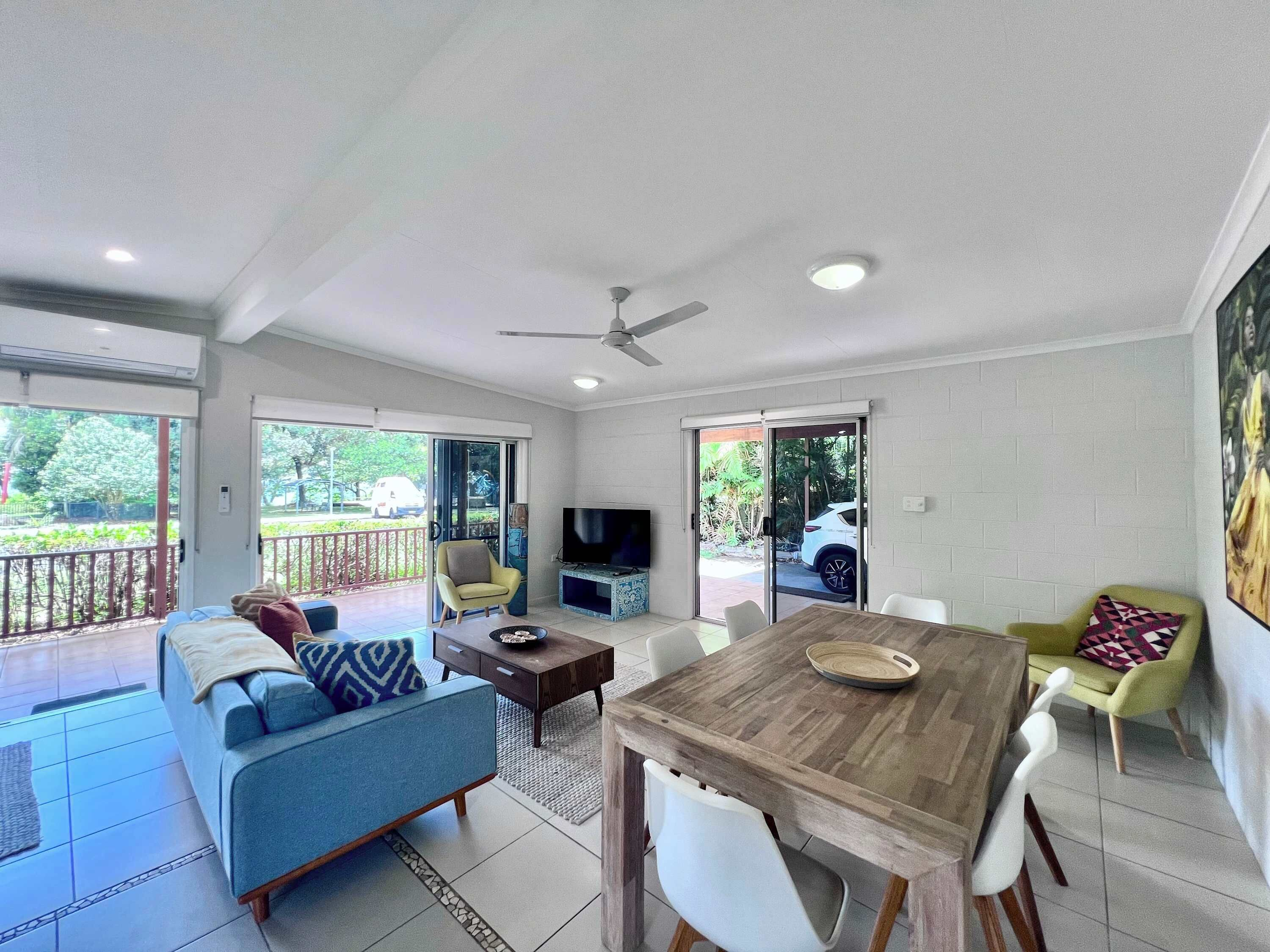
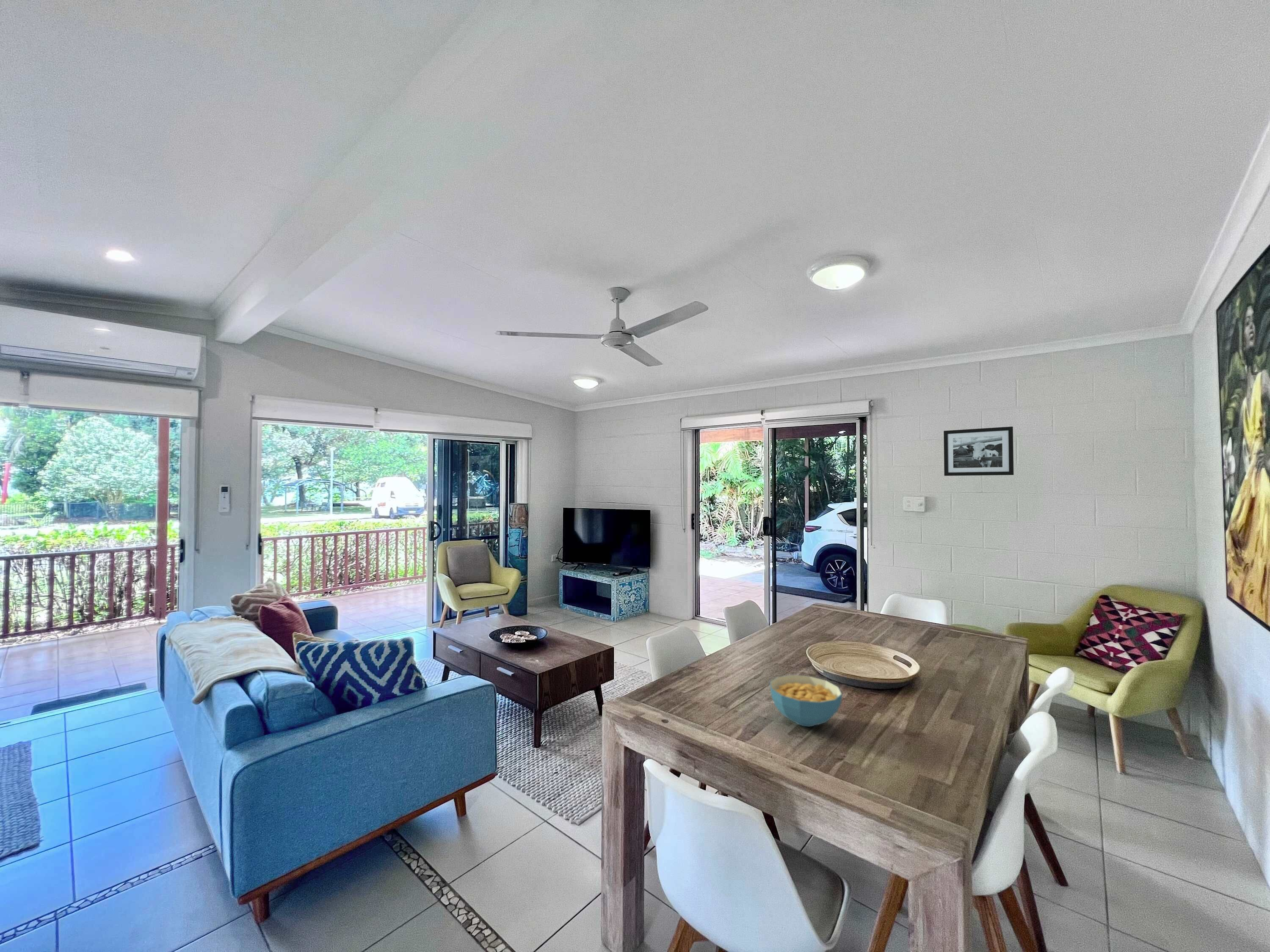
+ picture frame [943,426,1014,476]
+ cereal bowl [769,674,842,727]
